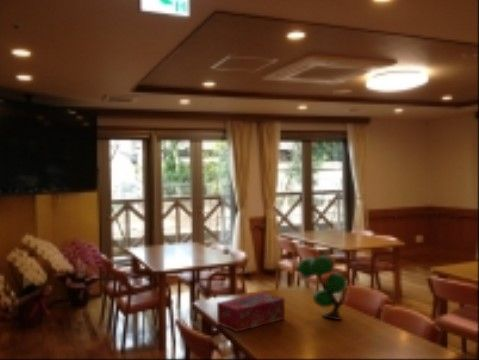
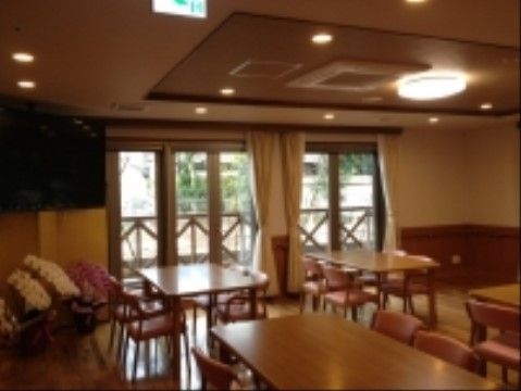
- tissue box [216,292,286,333]
- plant [295,254,348,321]
